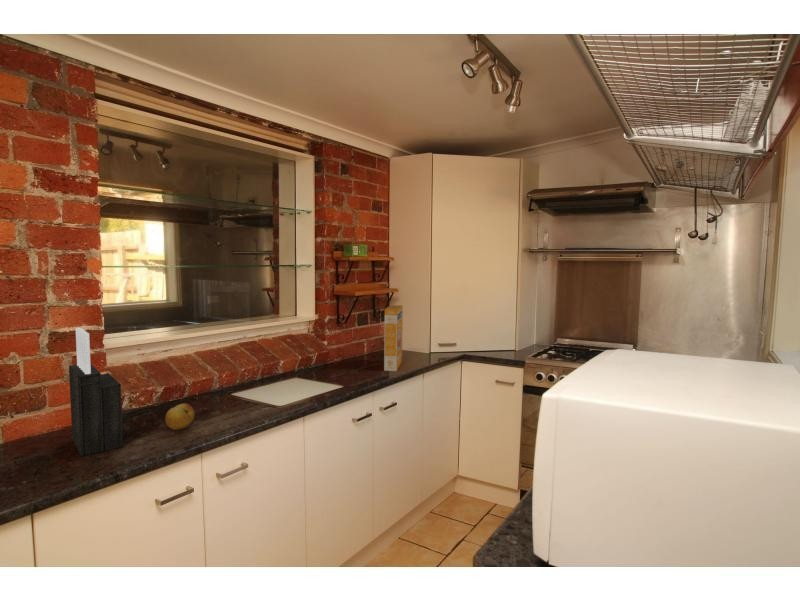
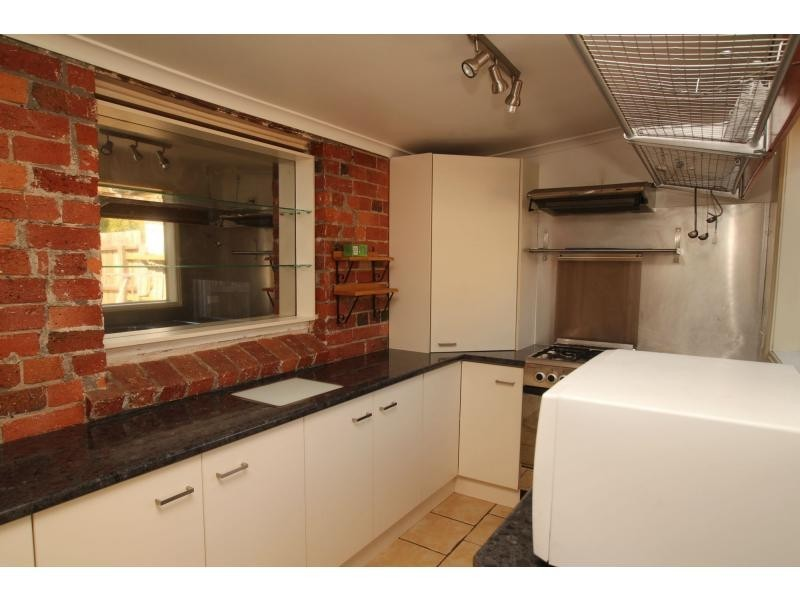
- fruit [164,403,195,431]
- knife block [68,327,126,457]
- cereal box [383,304,404,372]
